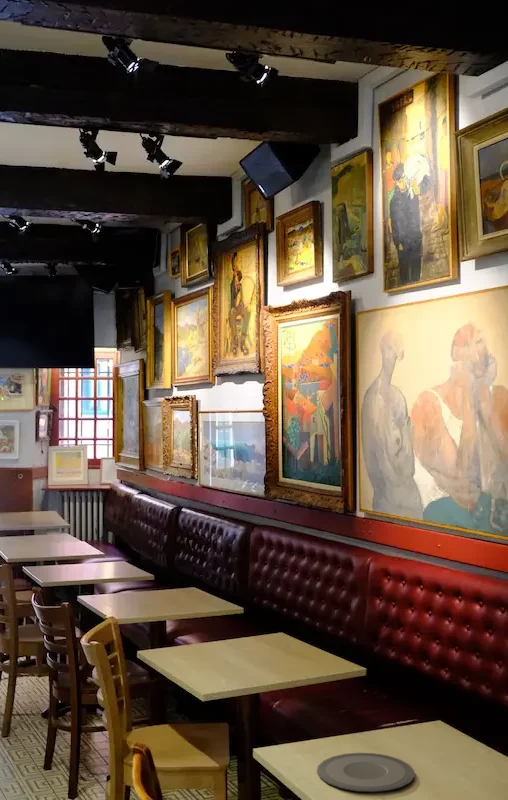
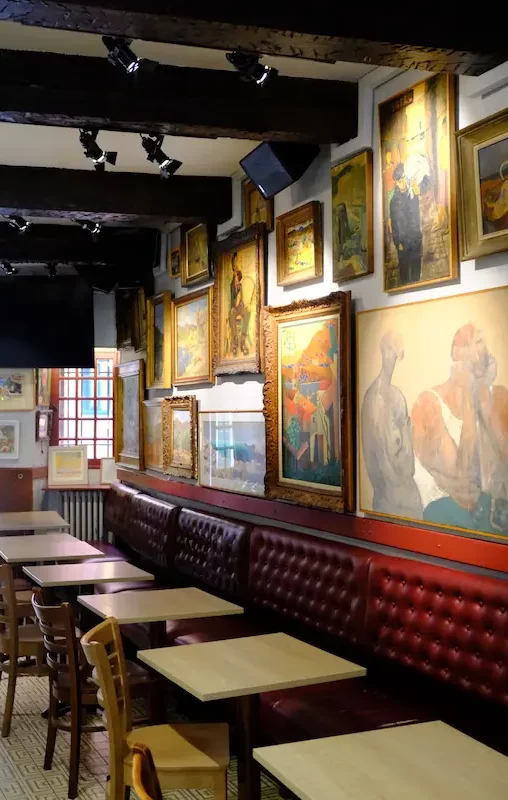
- plate [316,752,416,793]
